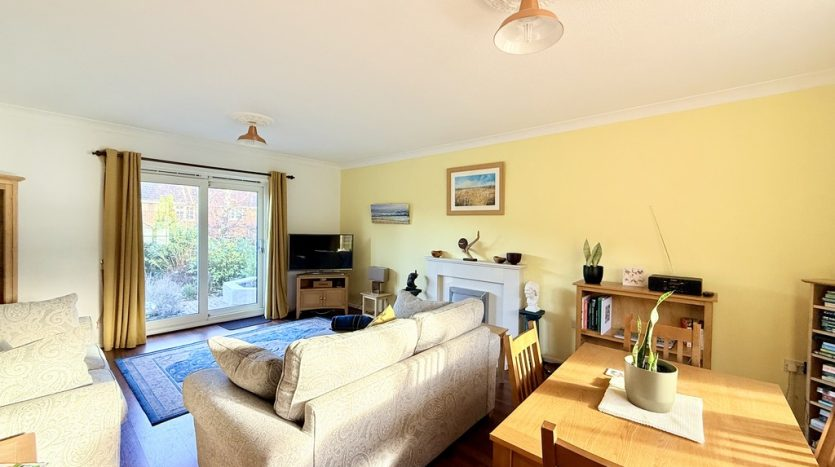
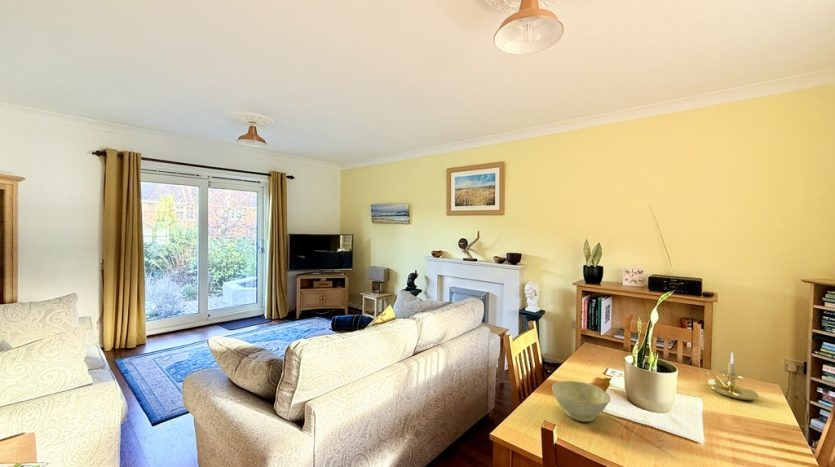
+ candle holder [702,351,759,401]
+ bowl [551,380,611,423]
